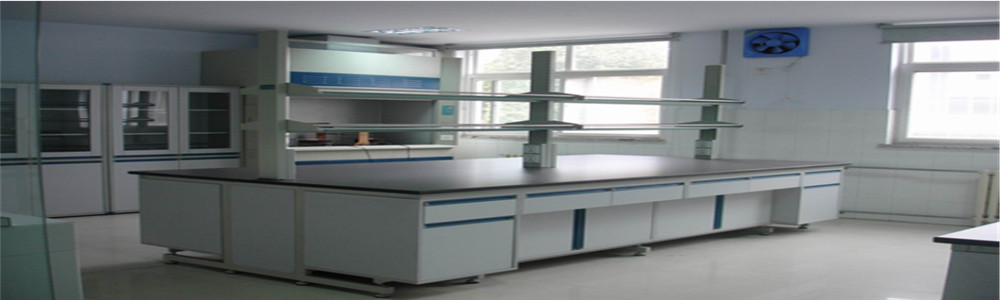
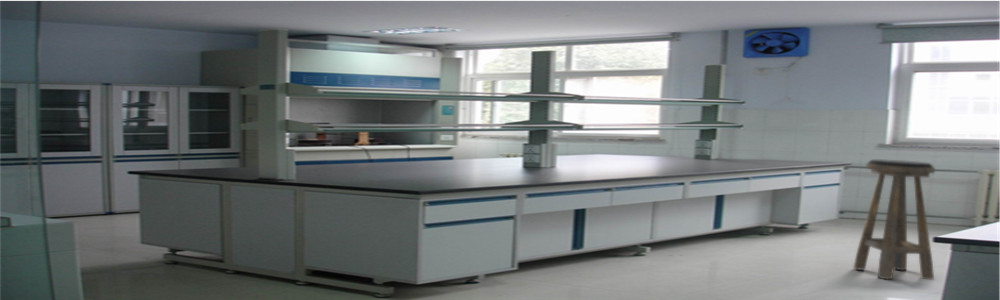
+ stool [852,158,936,281]
